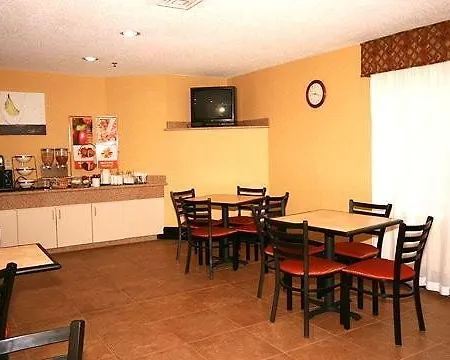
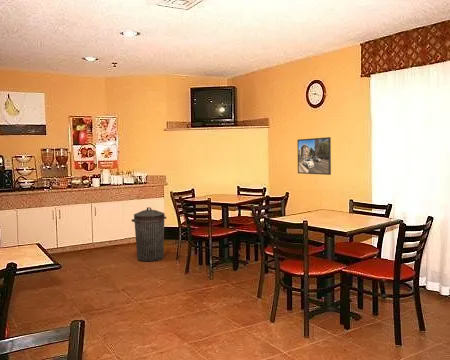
+ trash can [131,206,167,262]
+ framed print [296,136,332,176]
